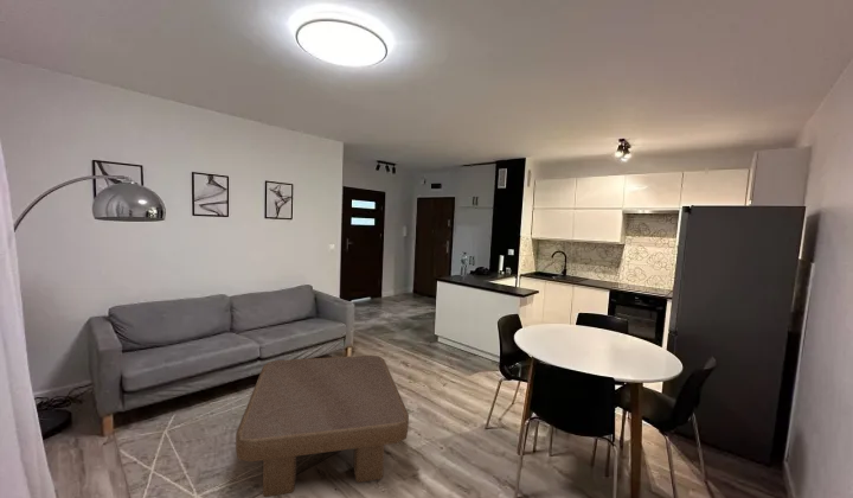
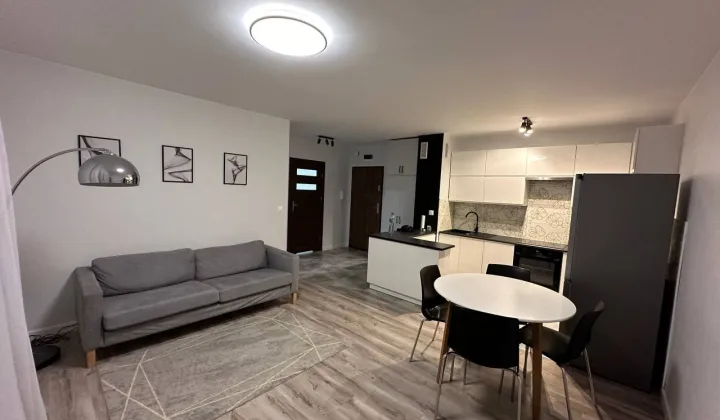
- coffee table [235,355,410,498]
